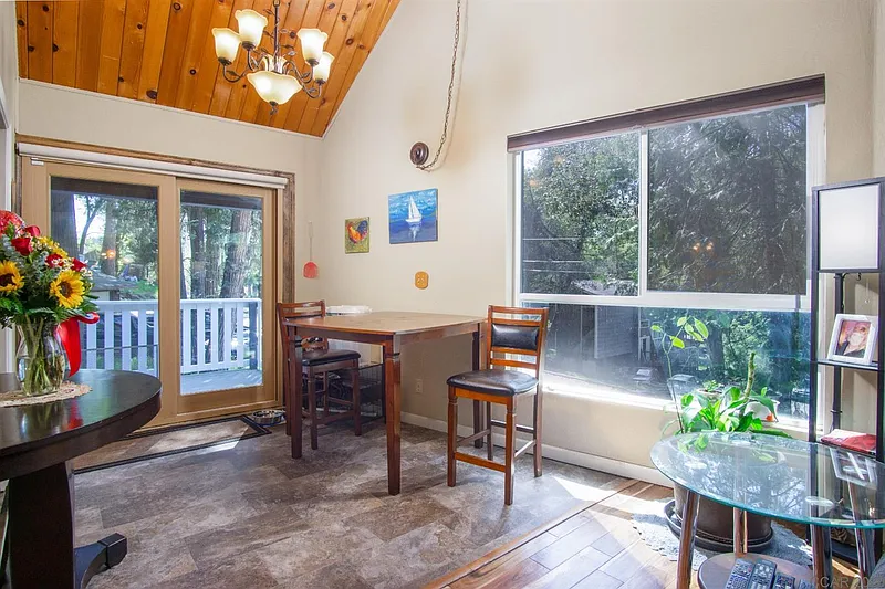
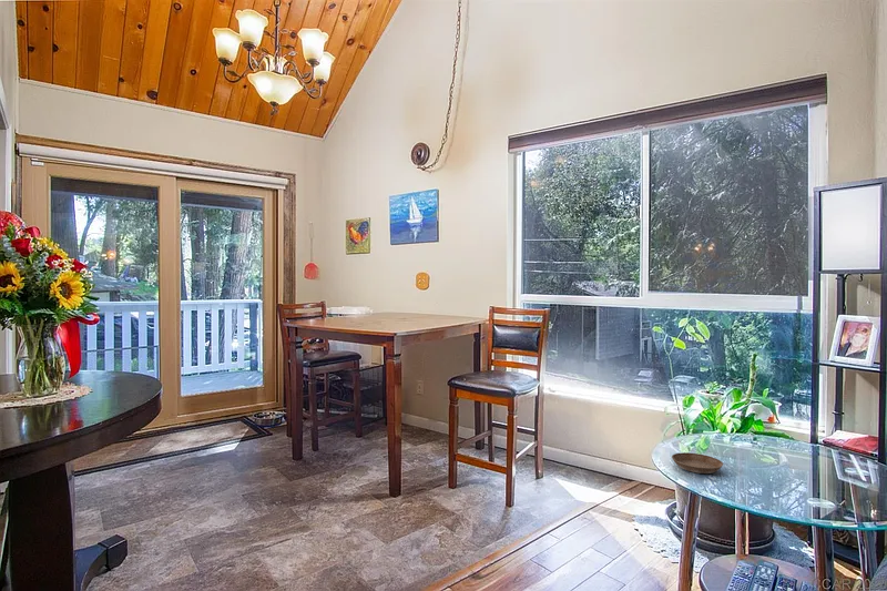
+ saucer [671,451,724,475]
